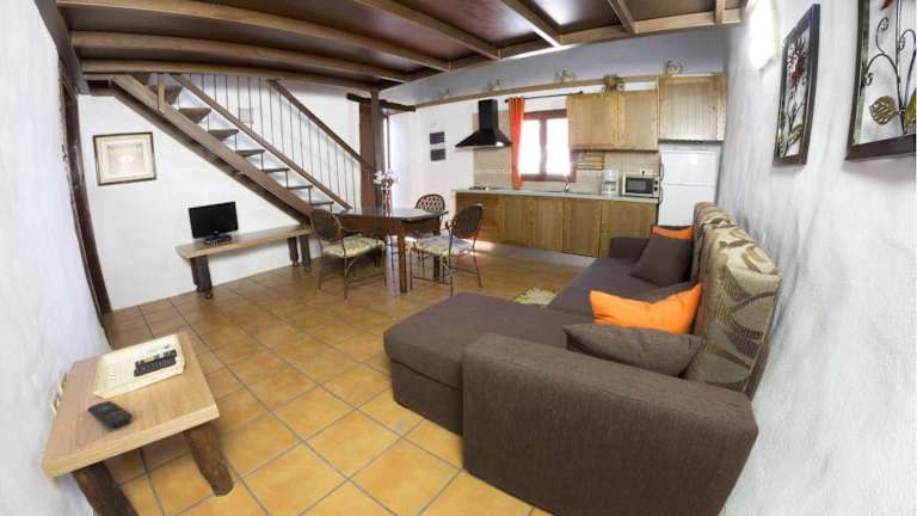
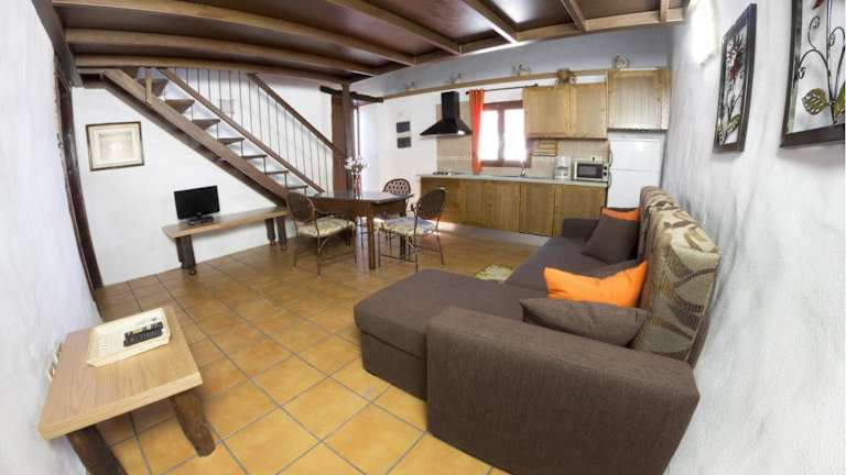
- remote control [87,400,134,429]
